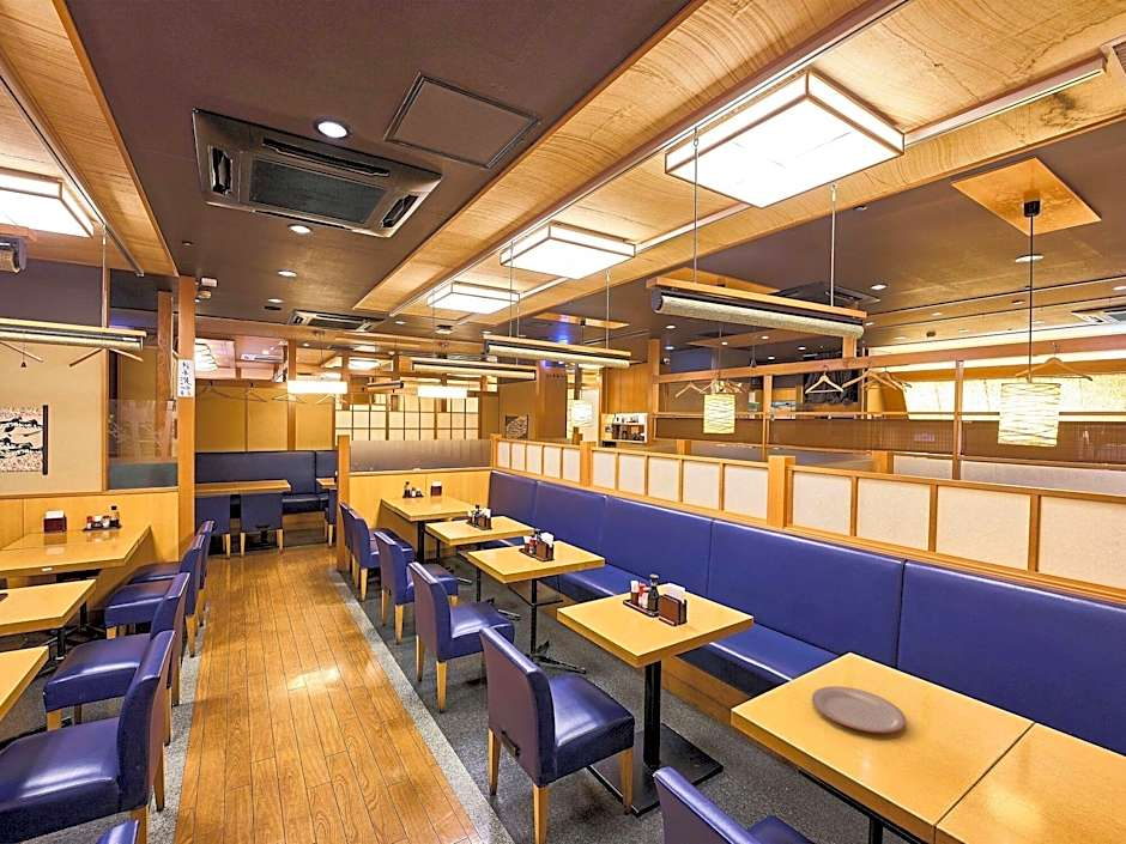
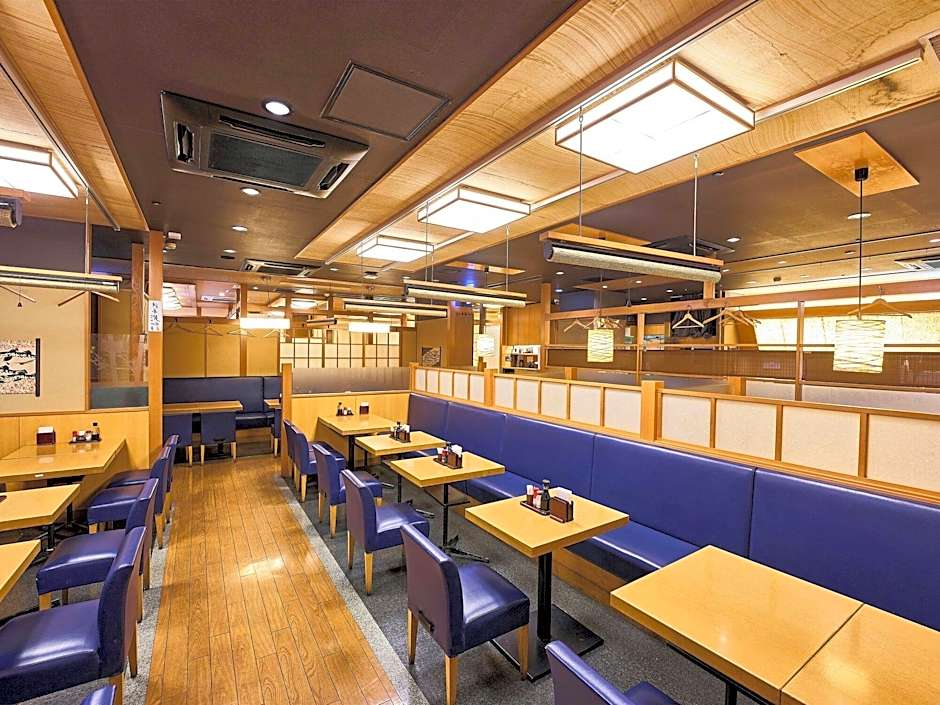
- plate [811,685,907,734]
